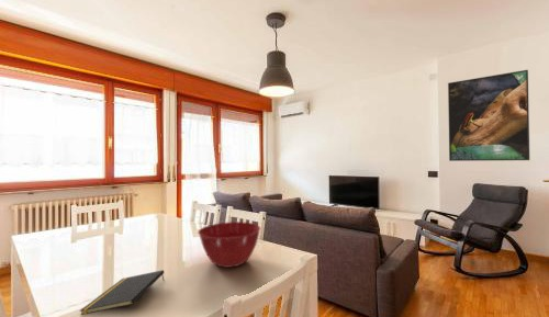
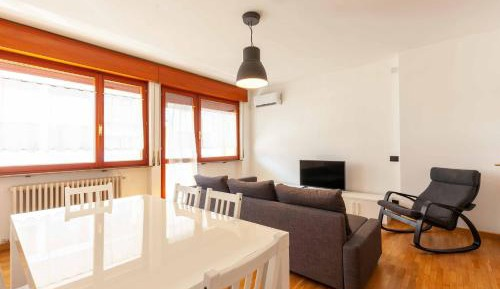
- notepad [78,269,165,316]
- mixing bowl [197,220,261,269]
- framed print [447,69,530,162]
